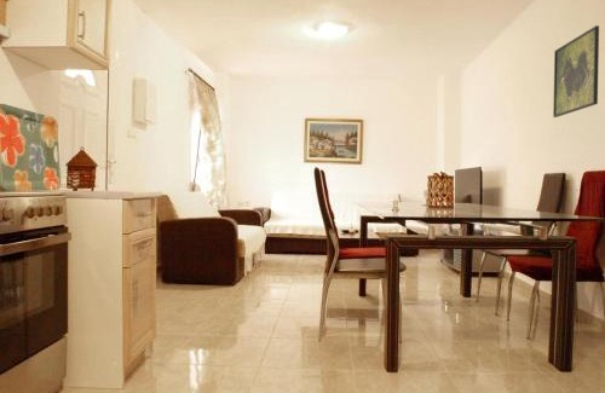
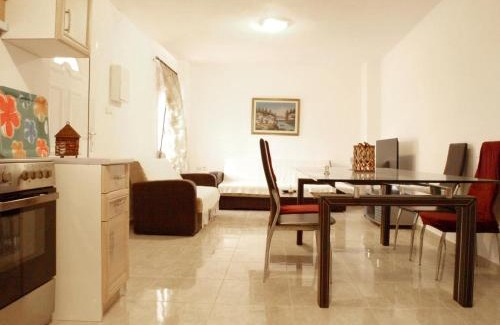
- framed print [552,24,600,119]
